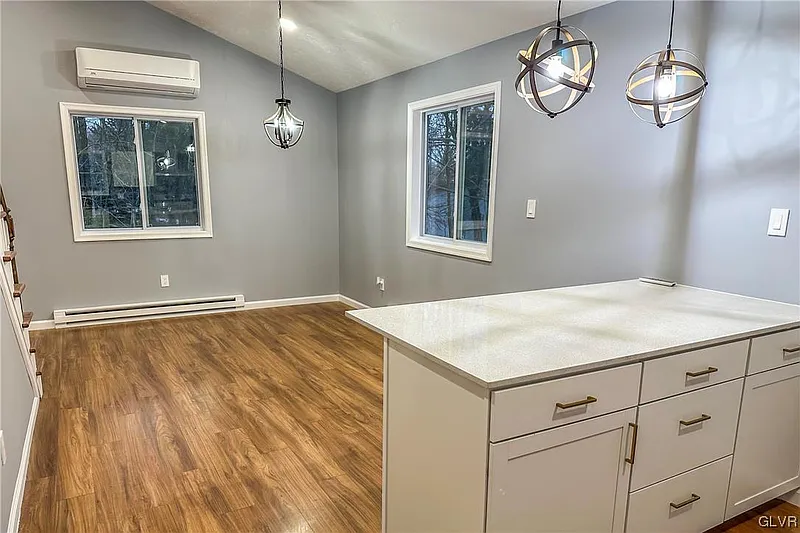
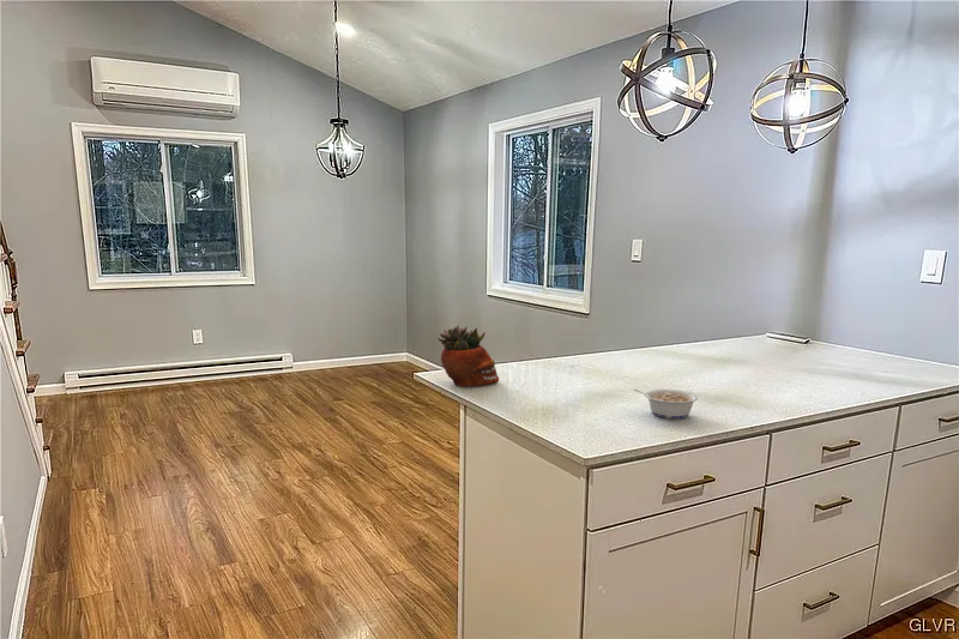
+ legume [633,388,699,420]
+ succulent planter [436,324,500,387]
